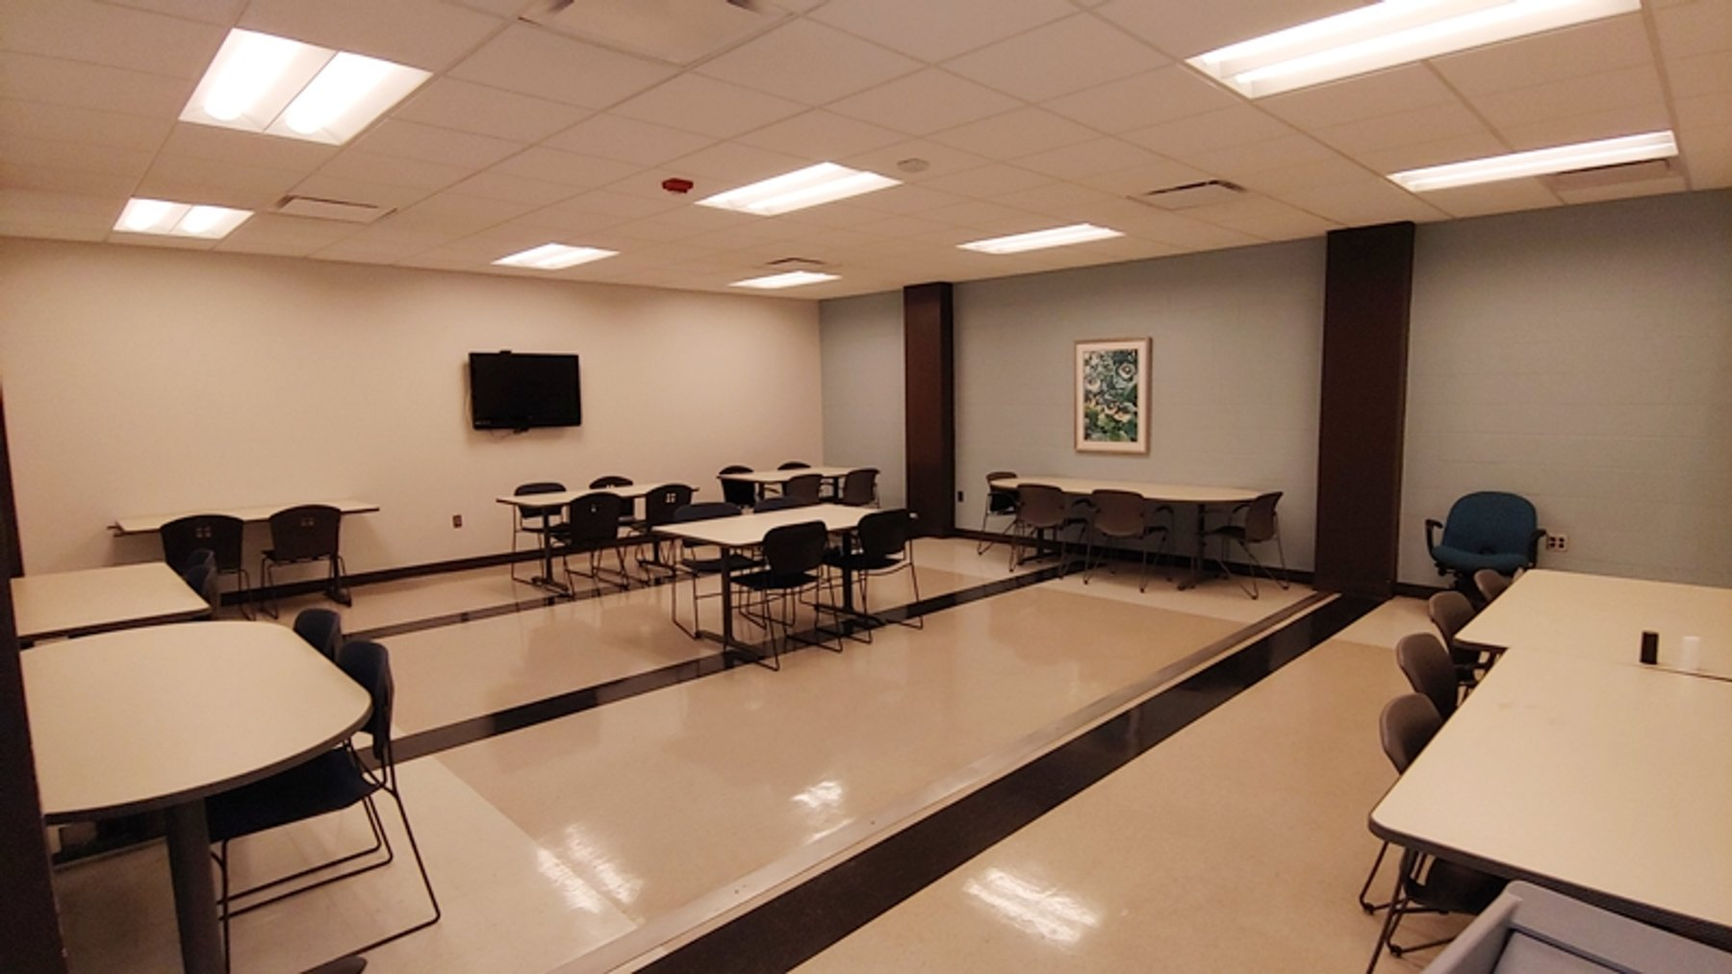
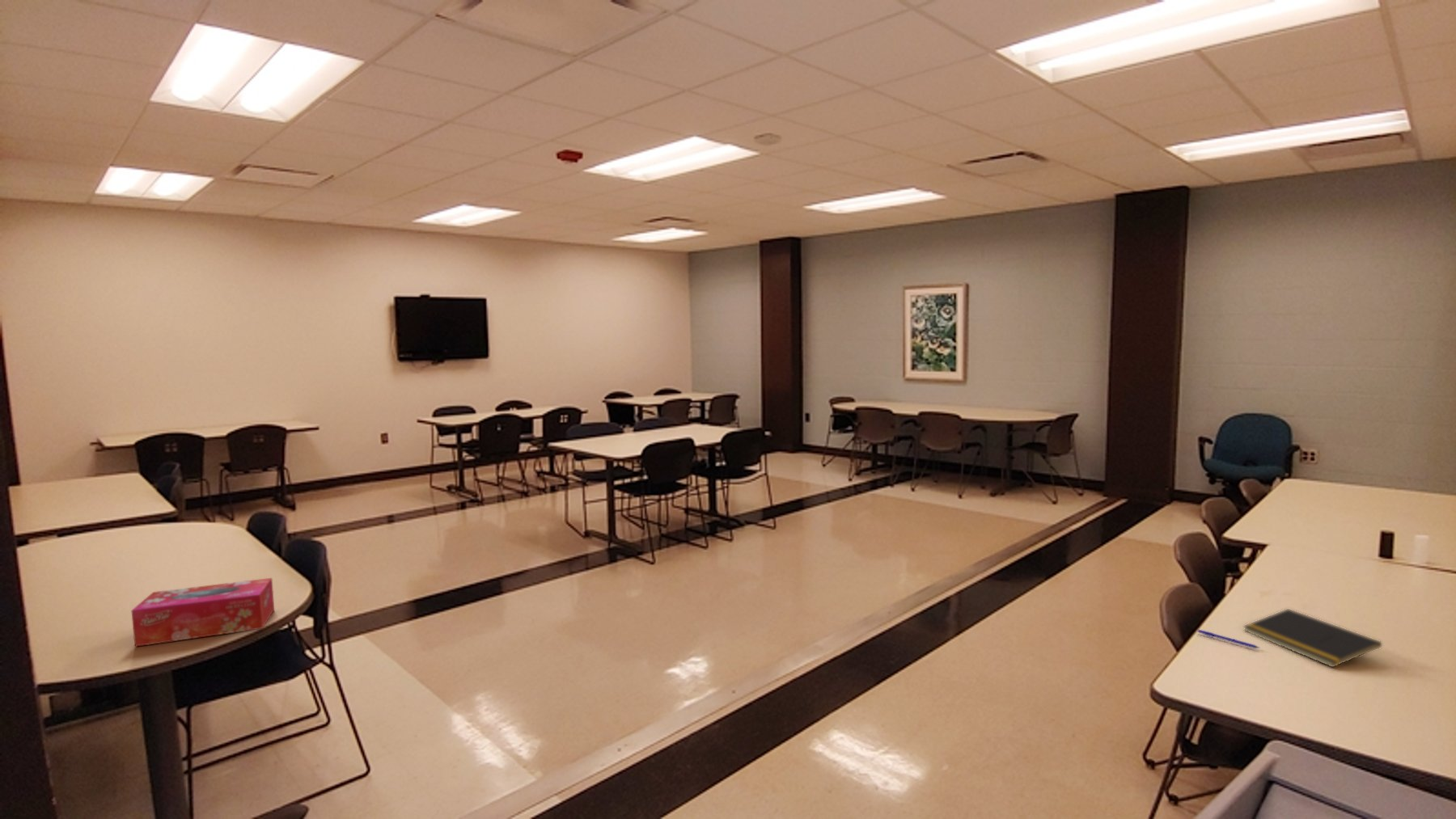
+ notepad [1242,608,1382,668]
+ tissue box [130,577,275,648]
+ pen [1197,628,1261,649]
